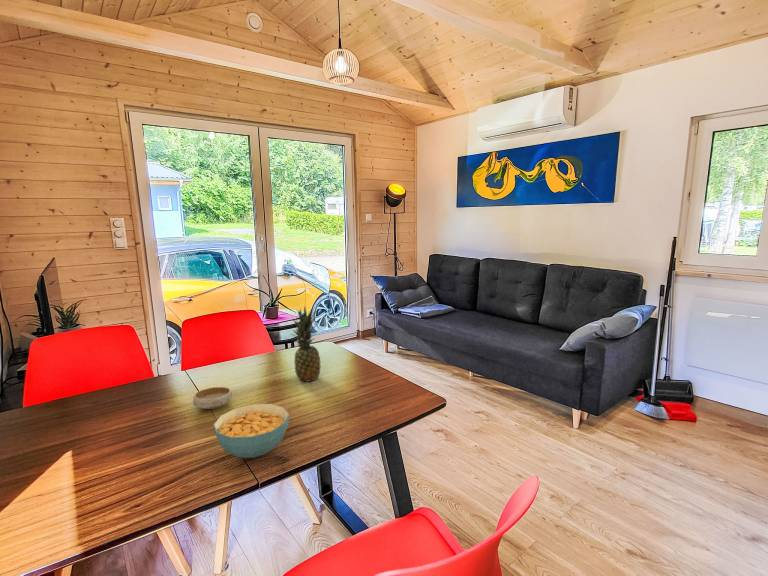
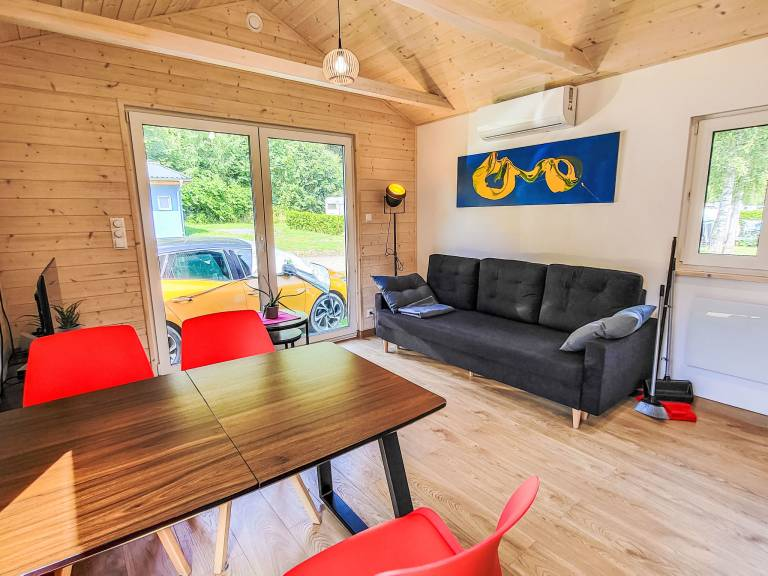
- fruit [291,306,321,383]
- bowl [192,386,233,410]
- cereal bowl [212,403,290,459]
